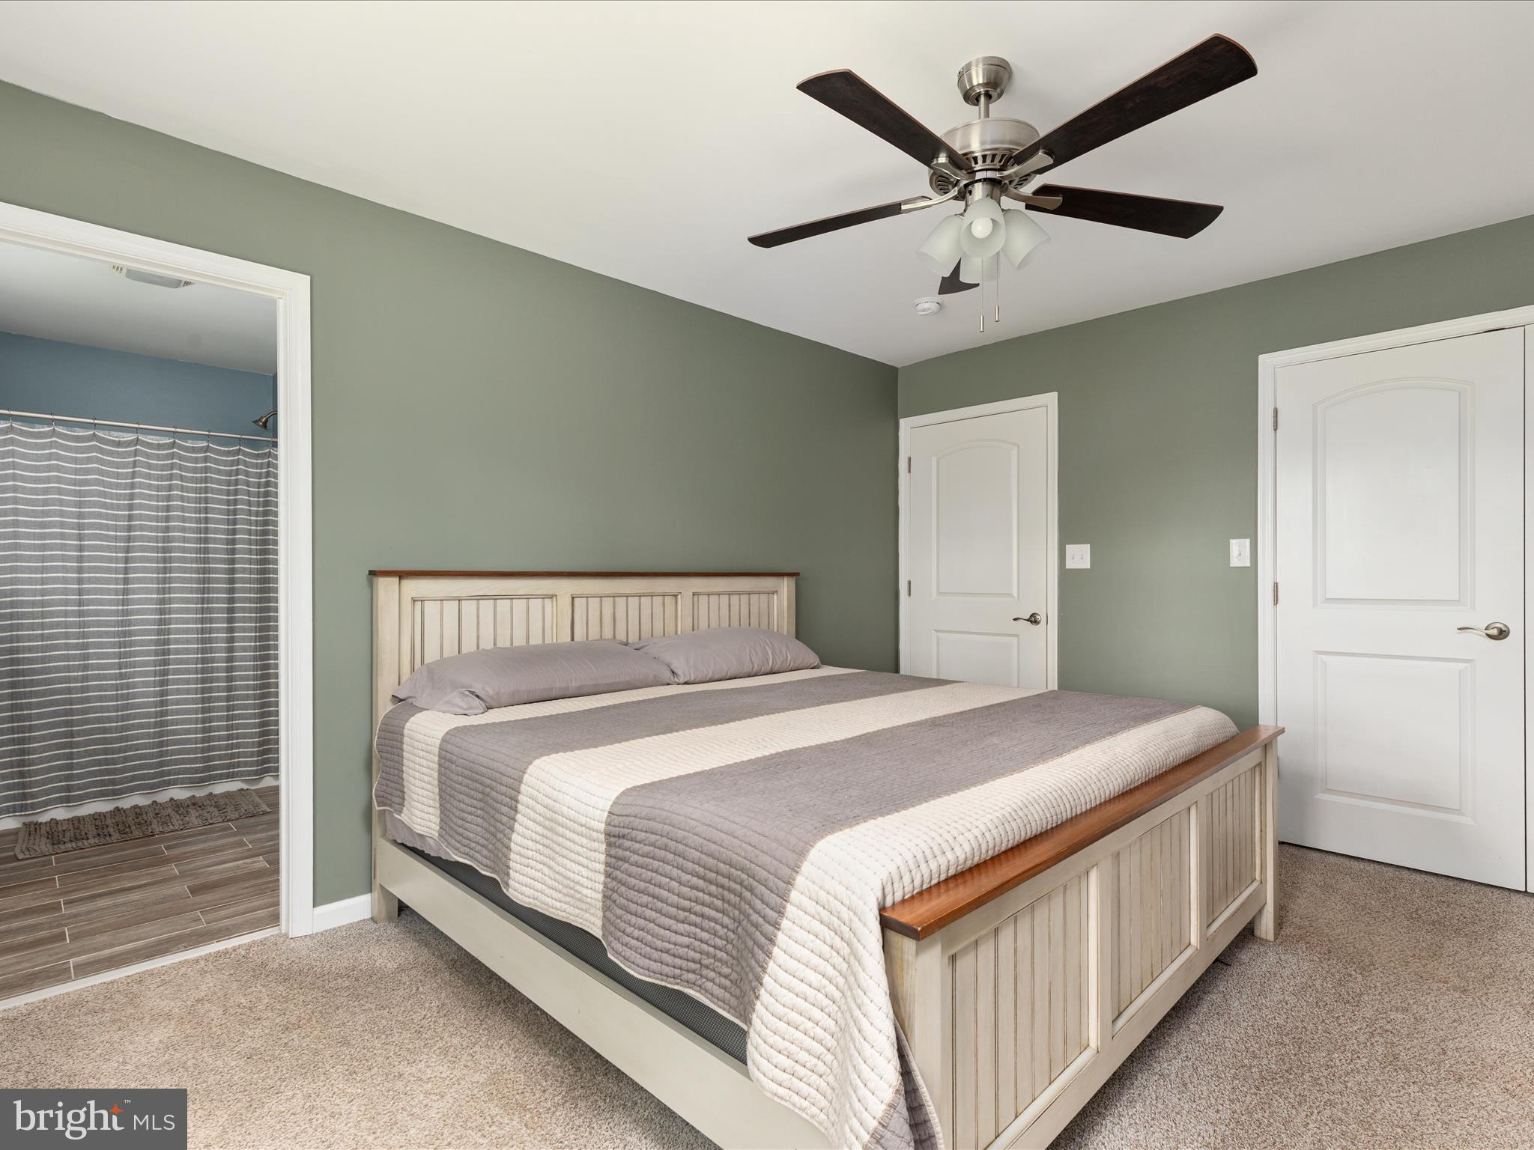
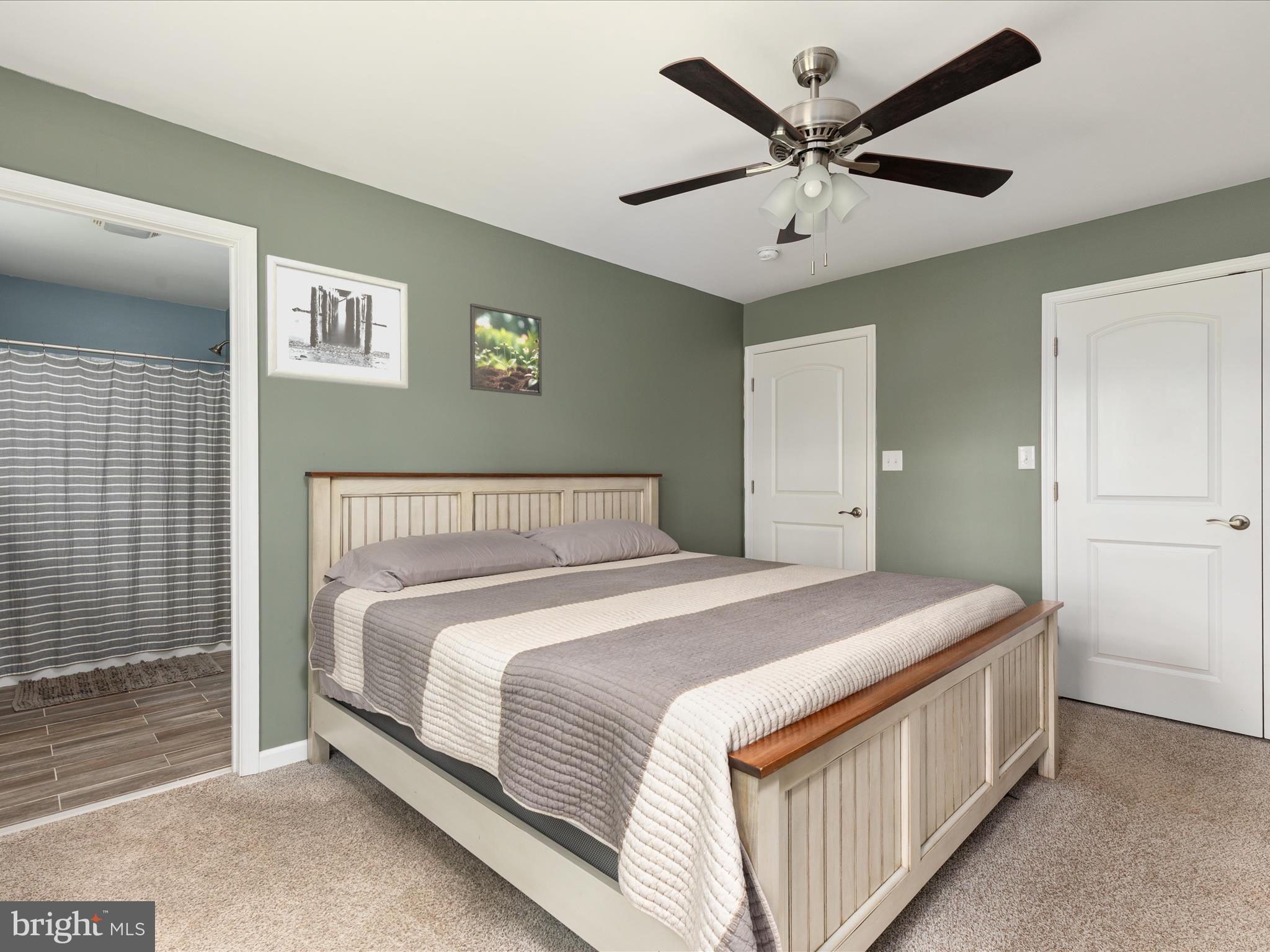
+ wall art [265,254,409,390]
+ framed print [469,302,543,397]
